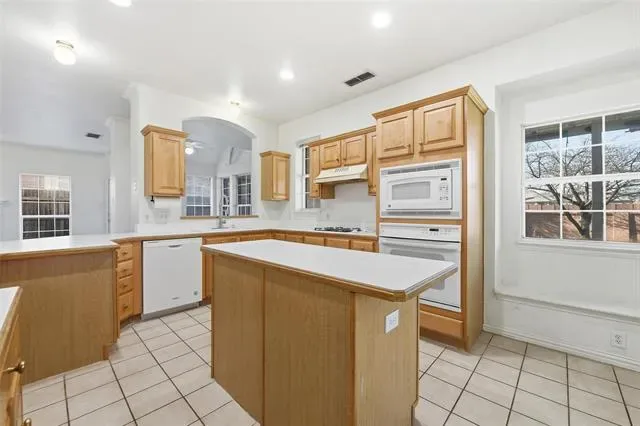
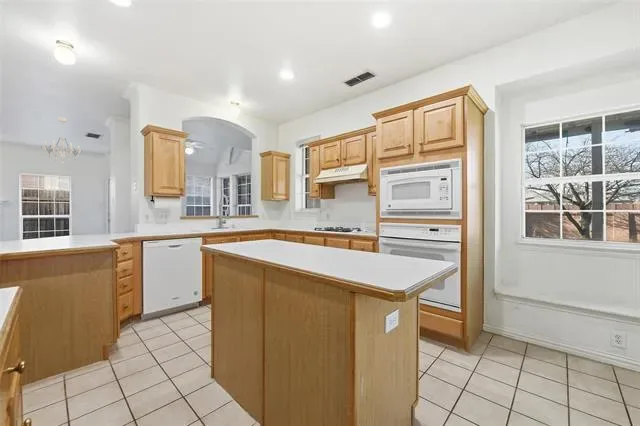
+ chandelier [40,116,84,165]
